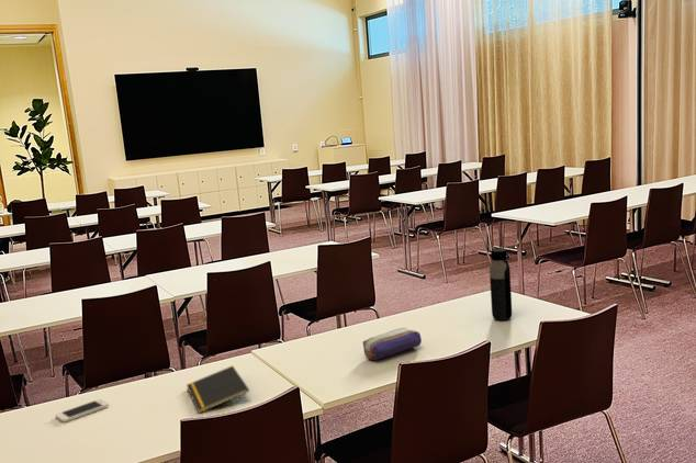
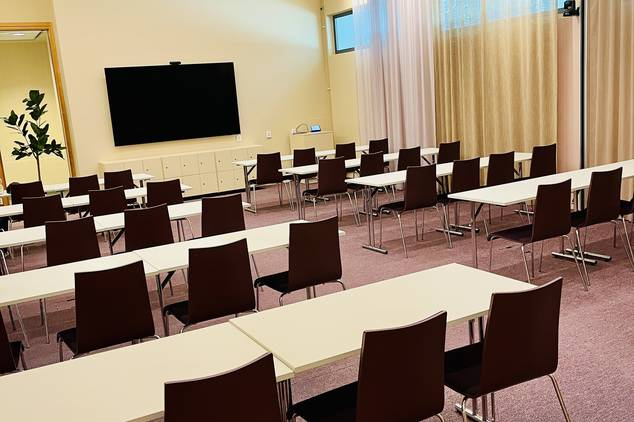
- notepad [186,364,250,415]
- smartphone [55,398,110,424]
- water bottle [489,247,513,321]
- pencil case [361,327,423,361]
